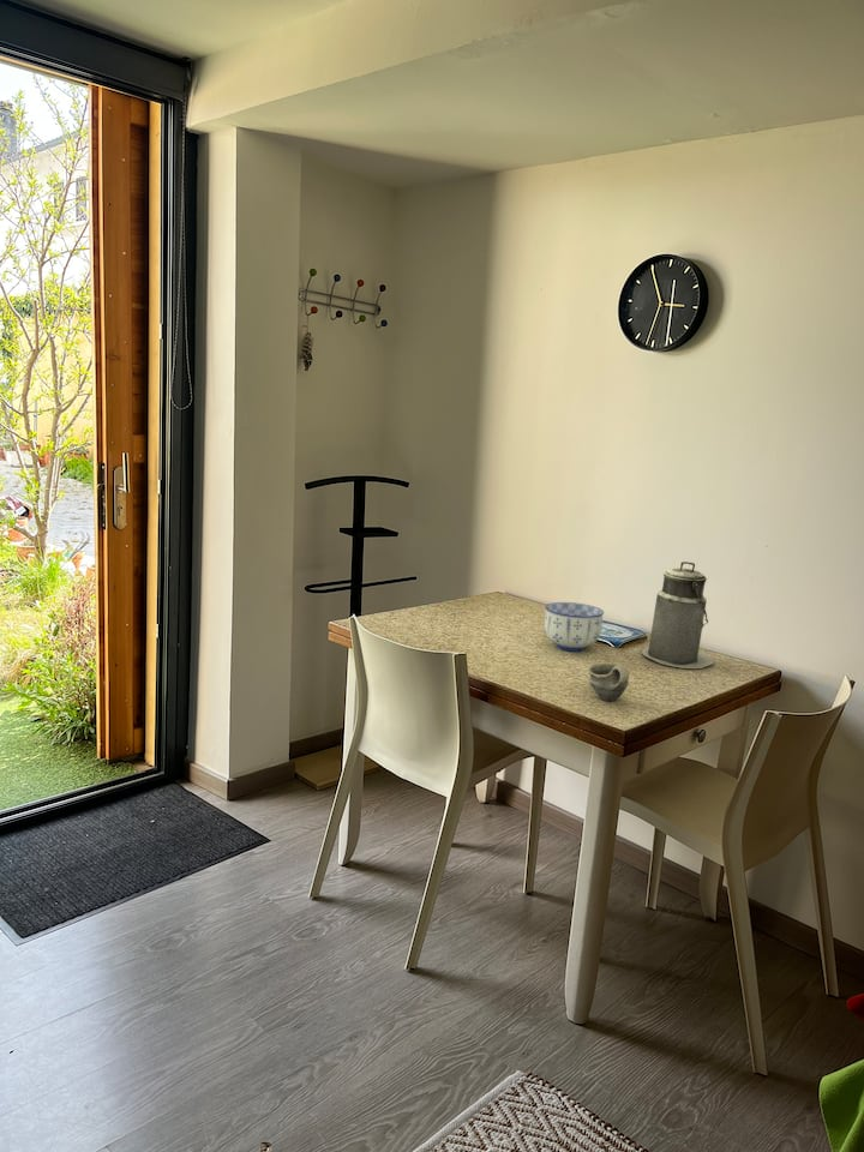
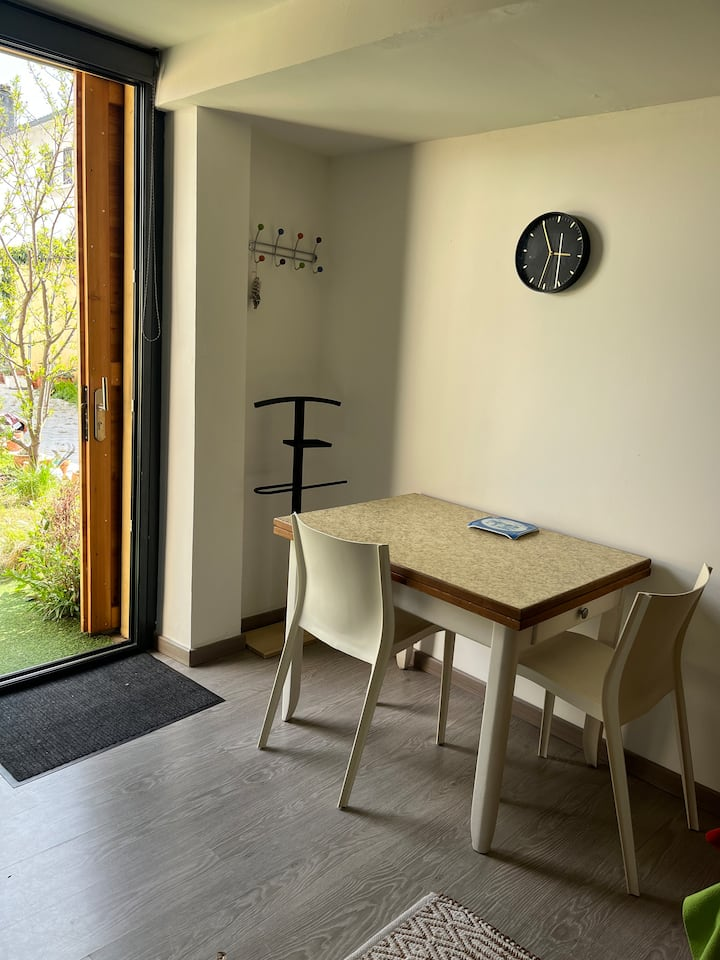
- cup [587,661,631,702]
- bowl [544,601,605,652]
- canister [641,560,715,670]
